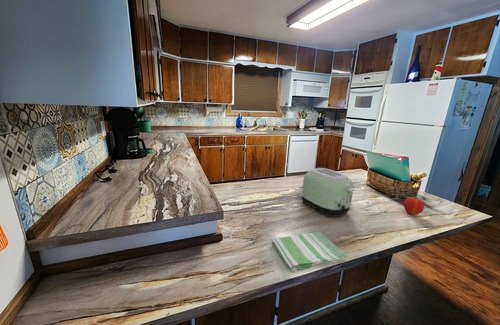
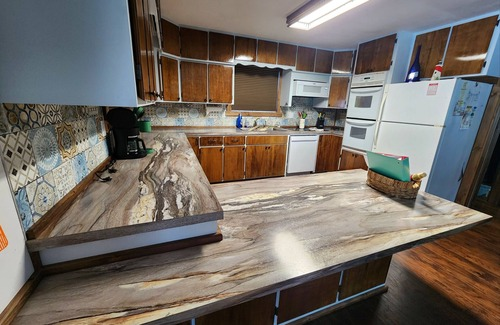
- toaster [300,167,357,218]
- dish towel [270,230,348,273]
- apple [403,196,426,216]
